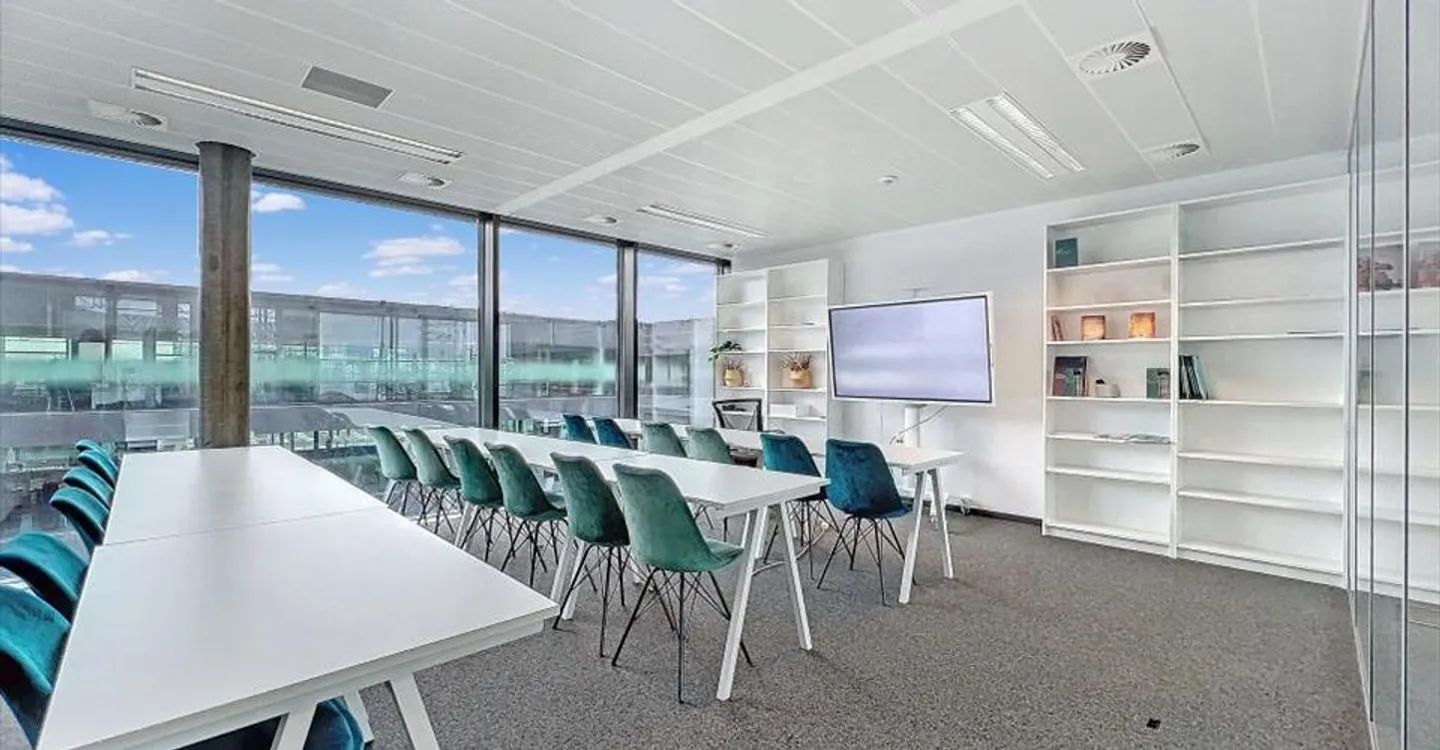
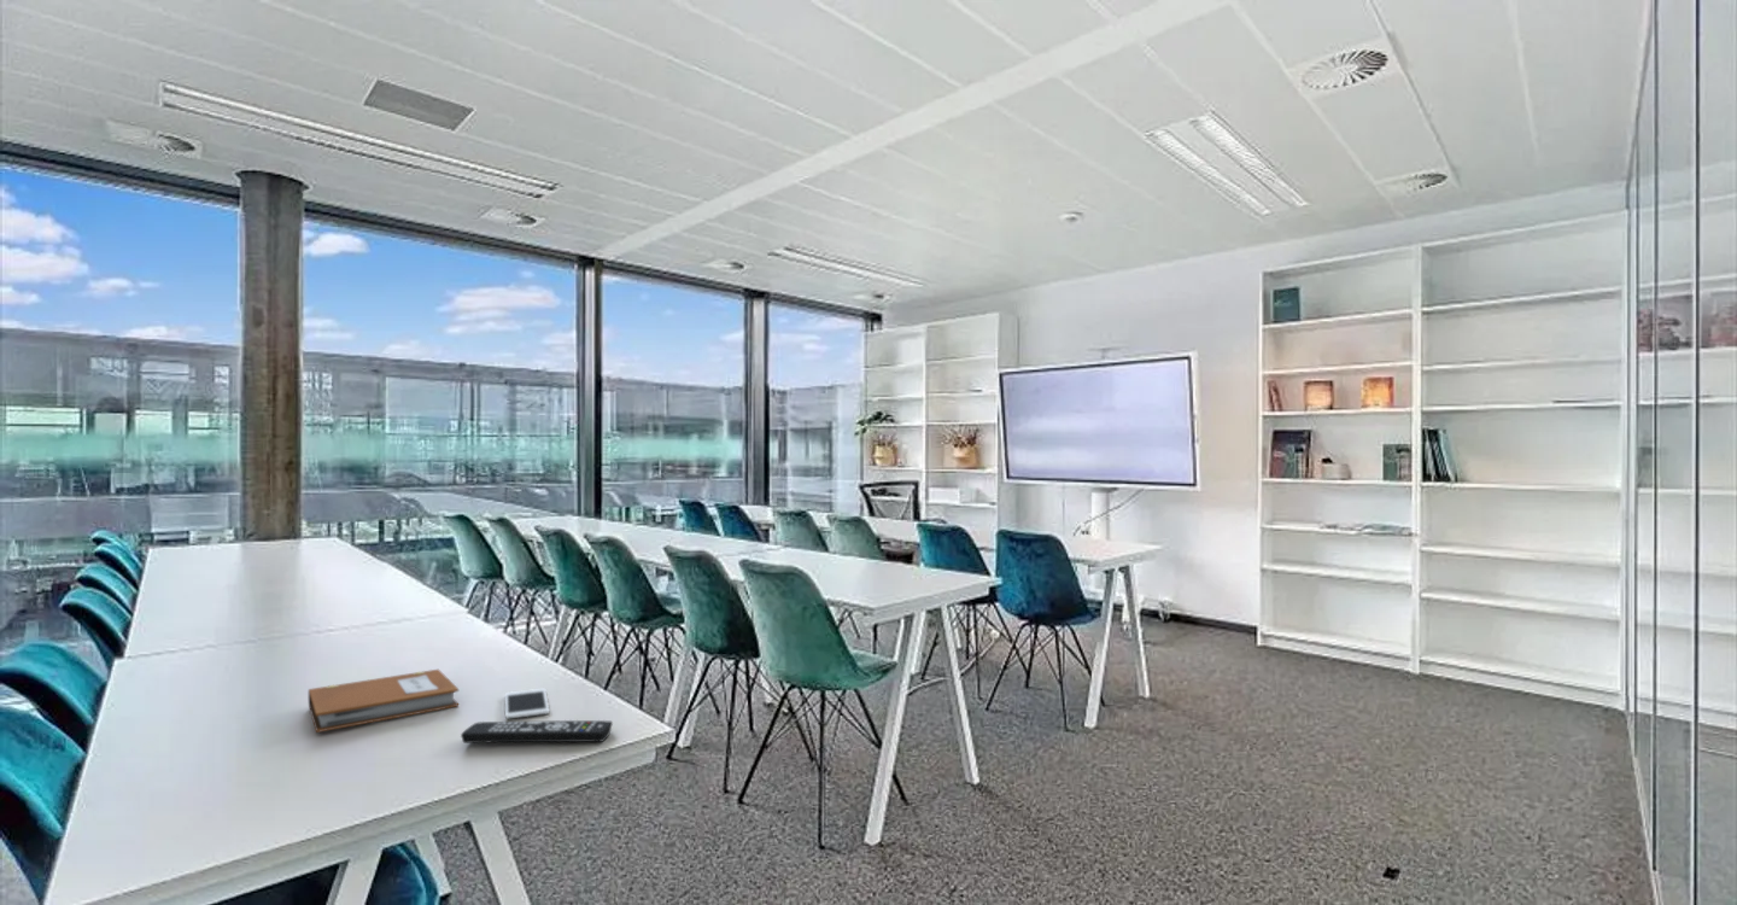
+ remote control [460,719,614,745]
+ cell phone [504,688,550,720]
+ notebook [308,668,460,734]
